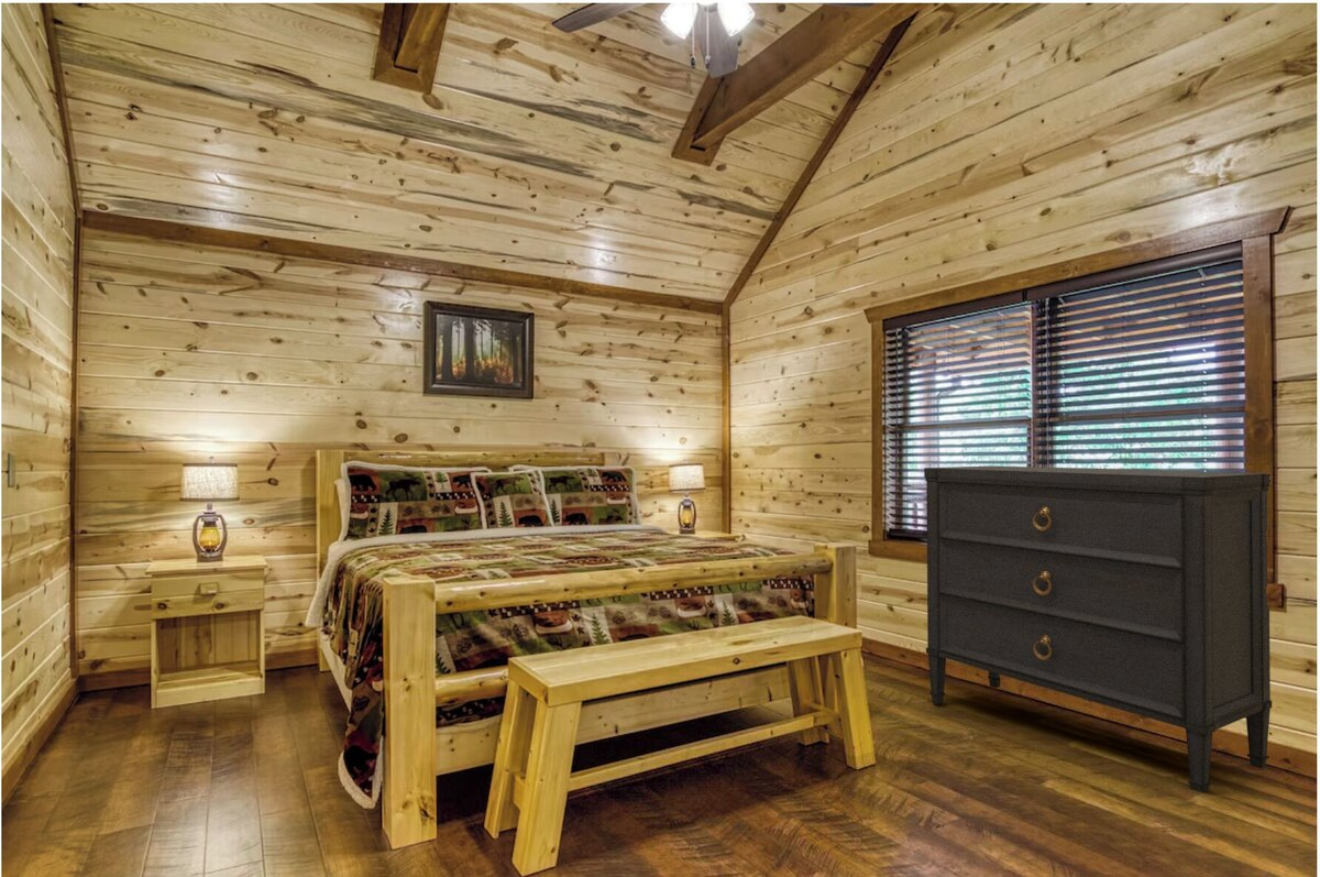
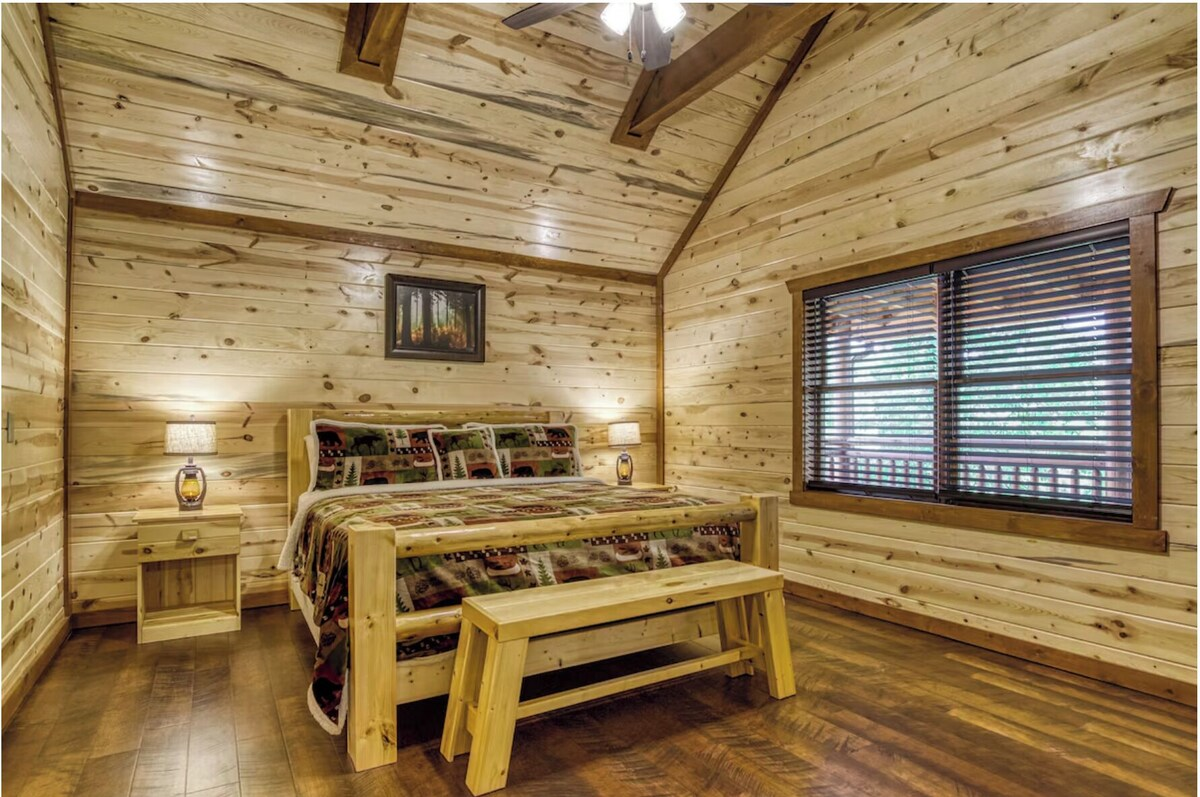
- dresser [923,464,1273,793]
